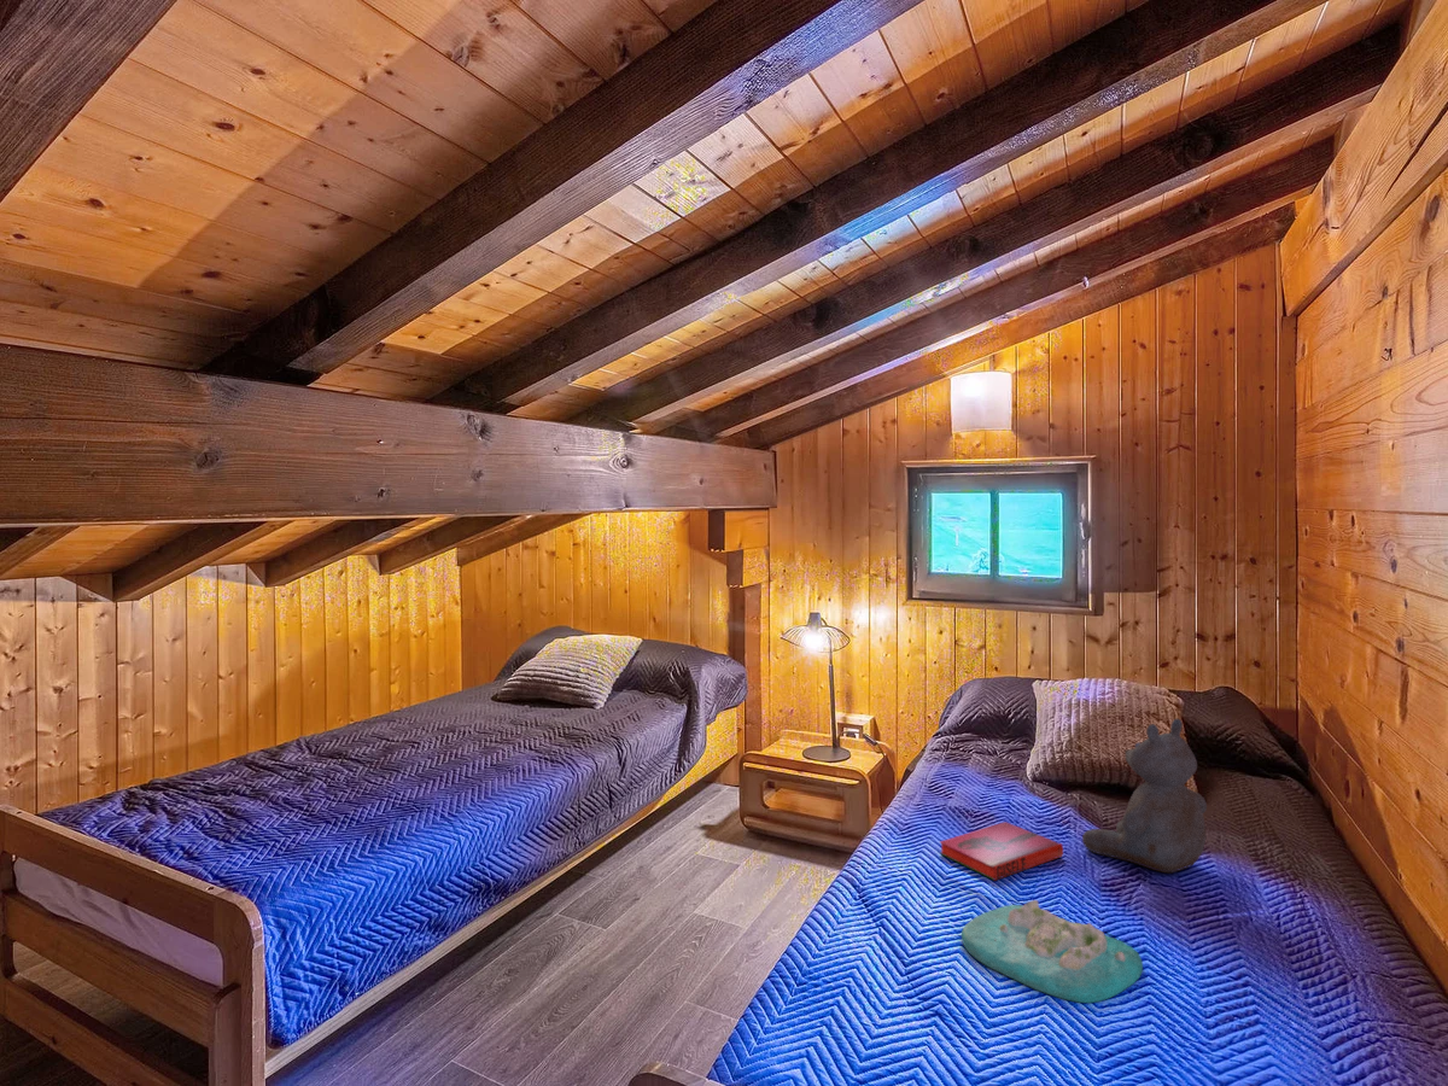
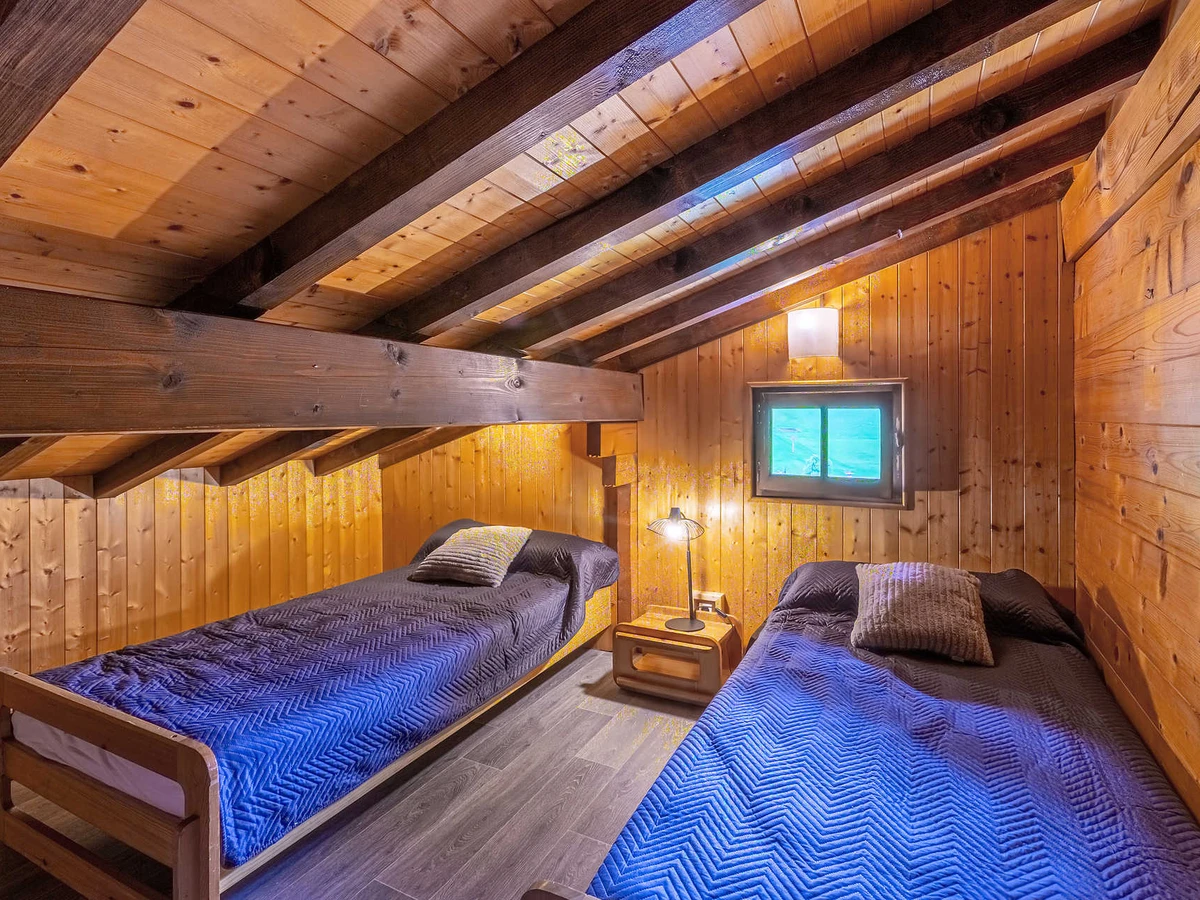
- hardback book [939,821,1064,882]
- stuffed bear [1081,718,1208,874]
- decorative tray [961,872,1144,1004]
